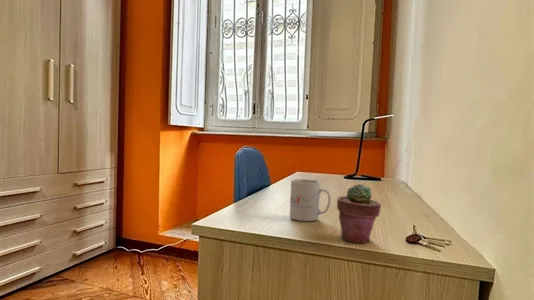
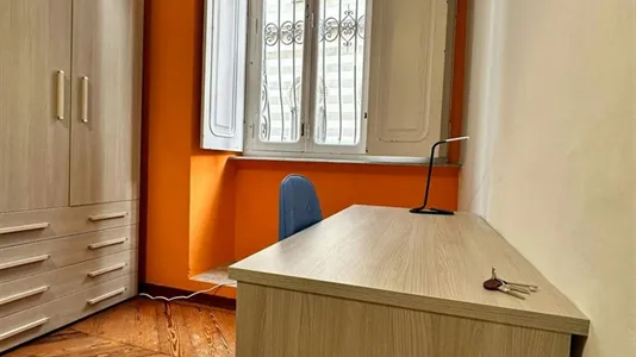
- potted succulent [336,183,382,244]
- mug [289,178,332,222]
